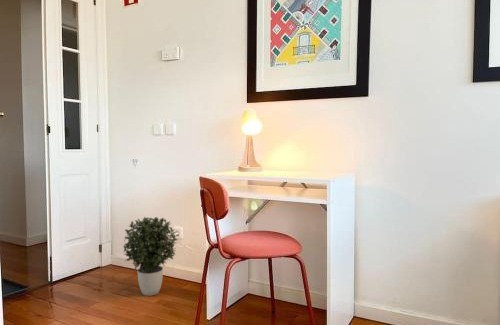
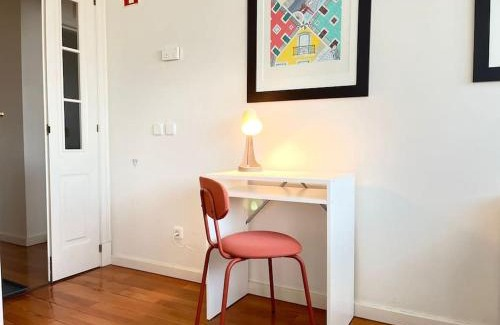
- potted plant [123,216,178,297]
